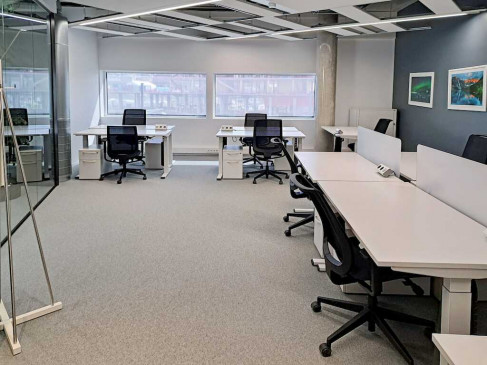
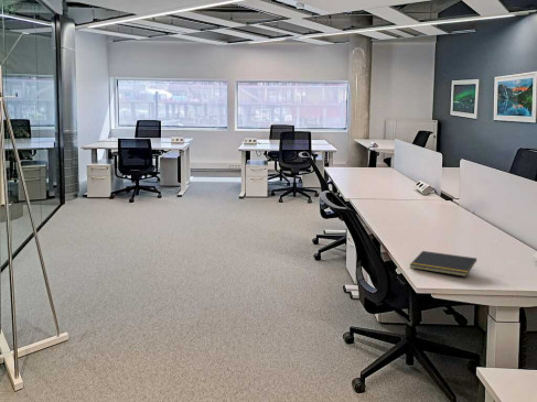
+ notepad [408,250,477,278]
